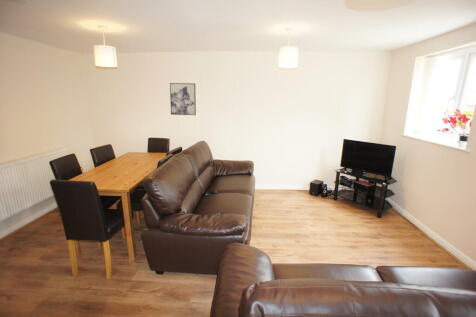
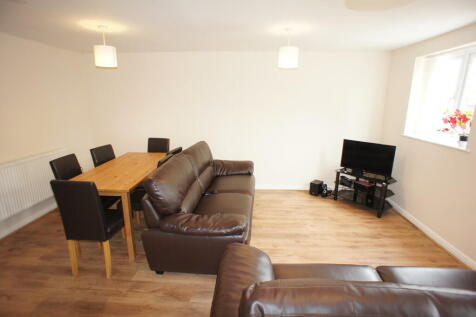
- wall art [169,82,197,116]
